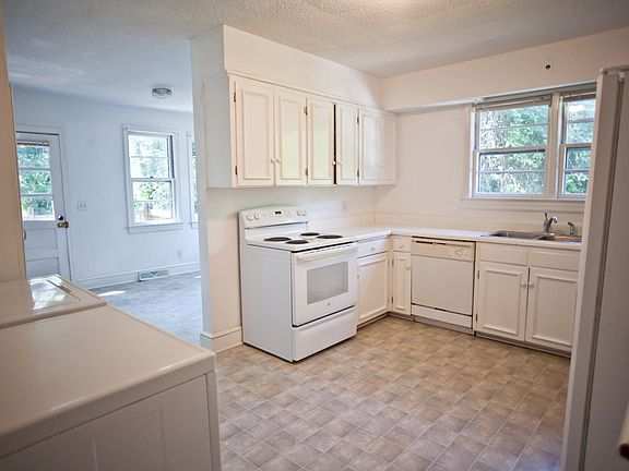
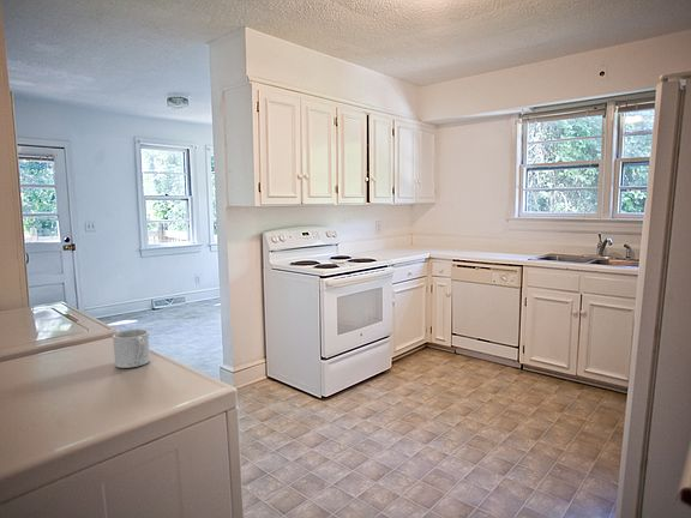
+ mug [112,329,151,369]
